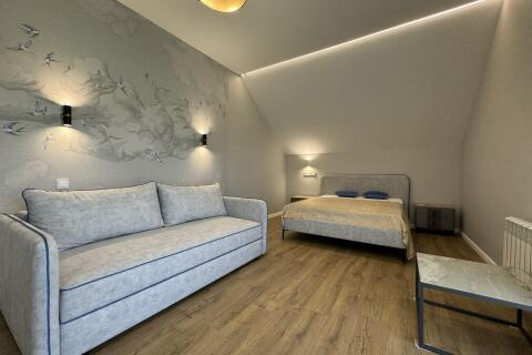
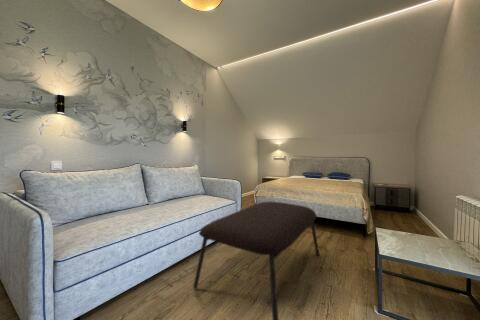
+ coffee table [192,201,320,320]
